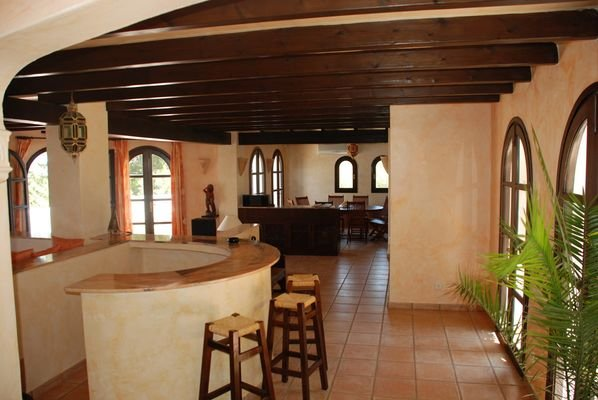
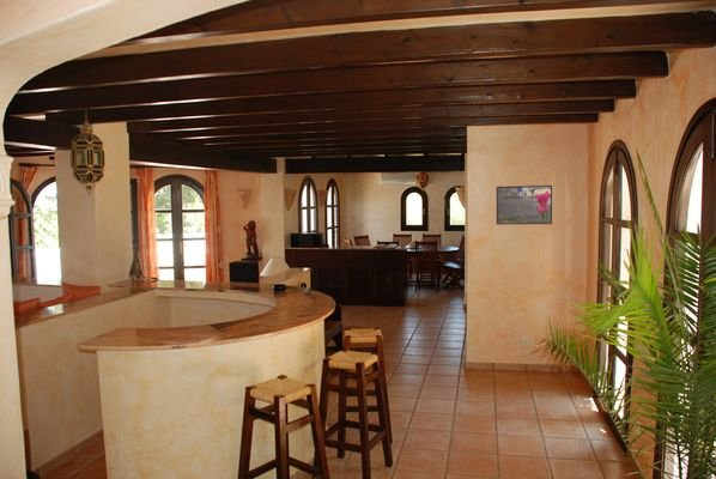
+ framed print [496,184,553,225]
